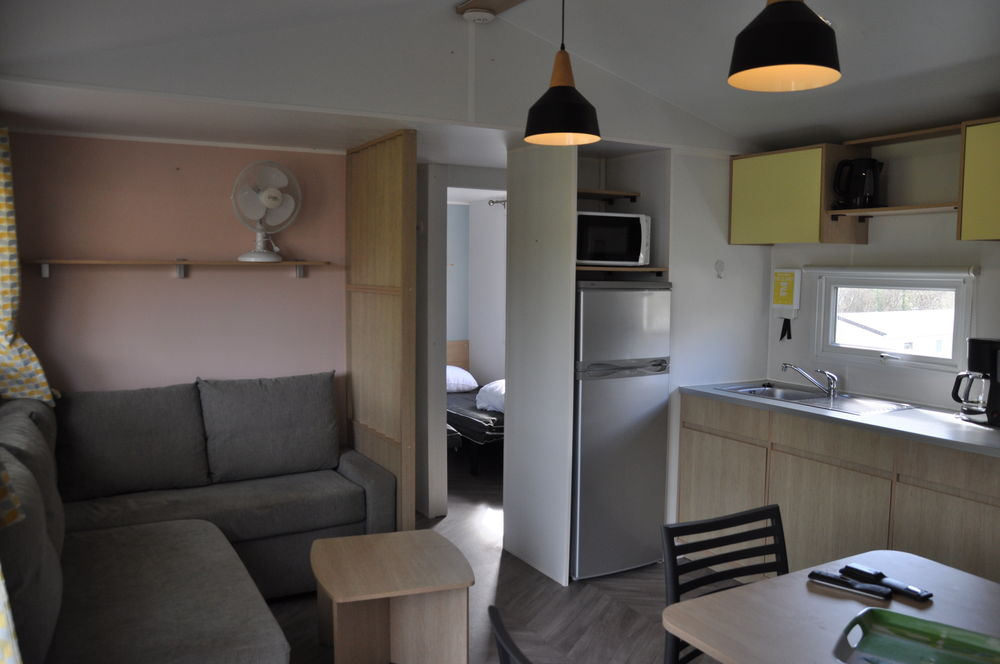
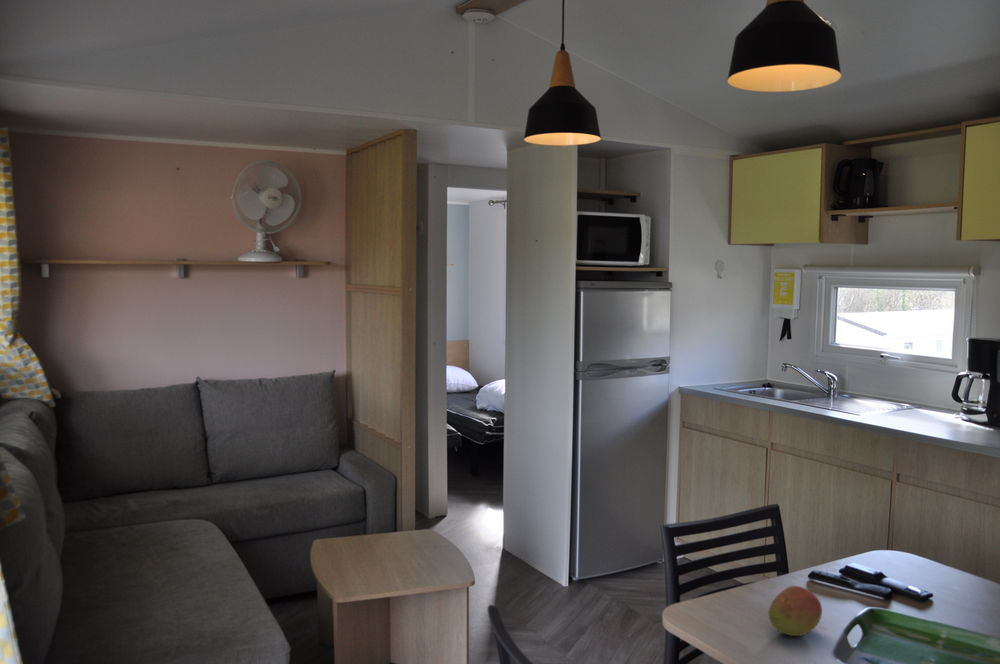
+ fruit [768,585,823,637]
